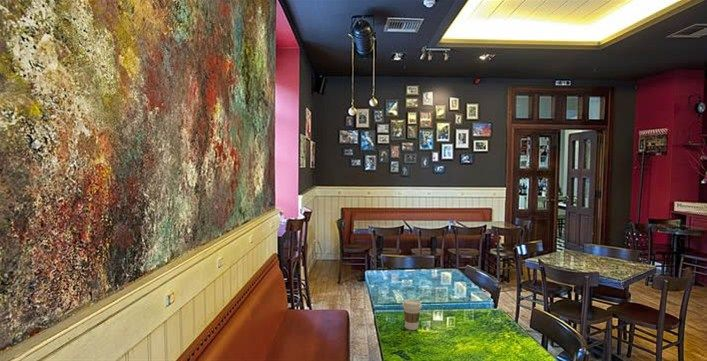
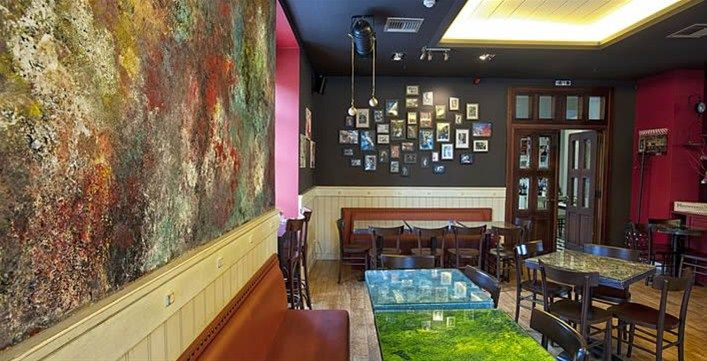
- coffee cup [401,299,423,331]
